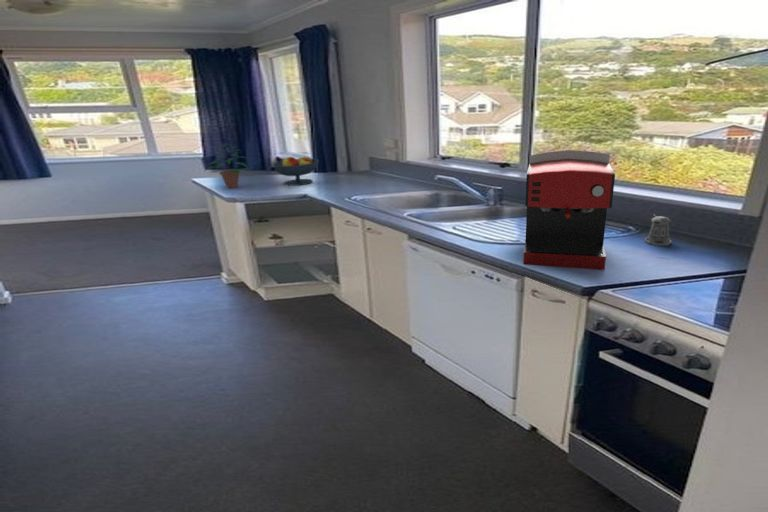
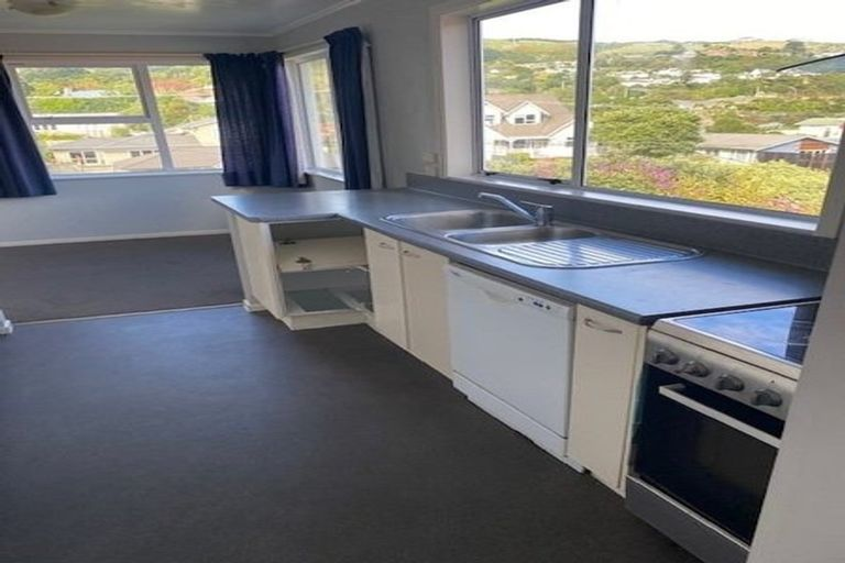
- pepper shaker [644,213,673,247]
- potted plant [204,139,255,189]
- coffee maker [522,149,616,271]
- fruit bowl [272,154,320,187]
